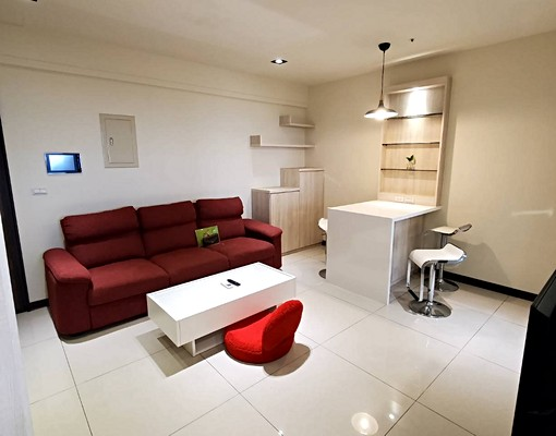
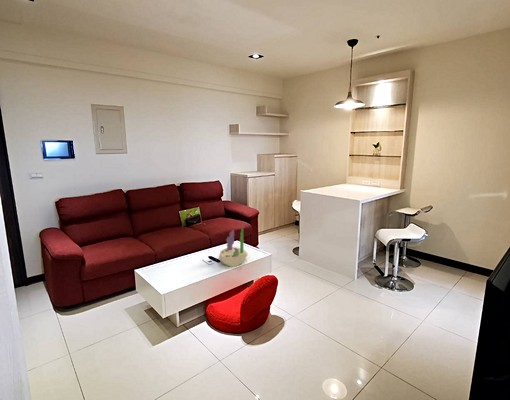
+ succulent planter [218,227,249,268]
